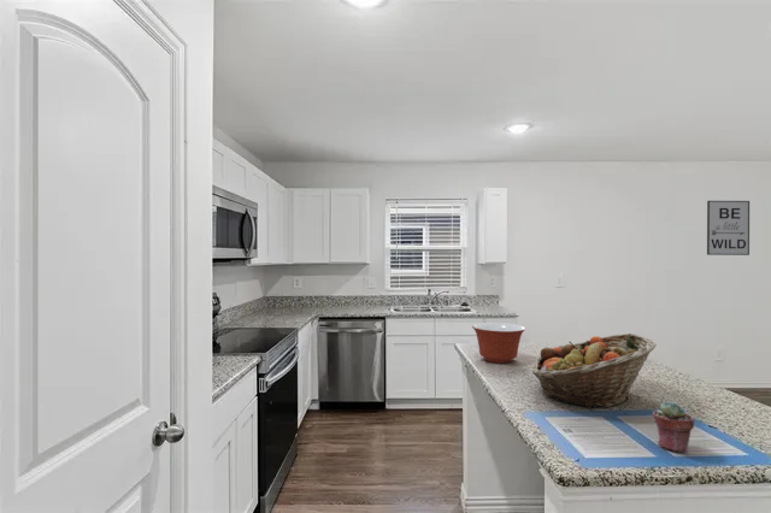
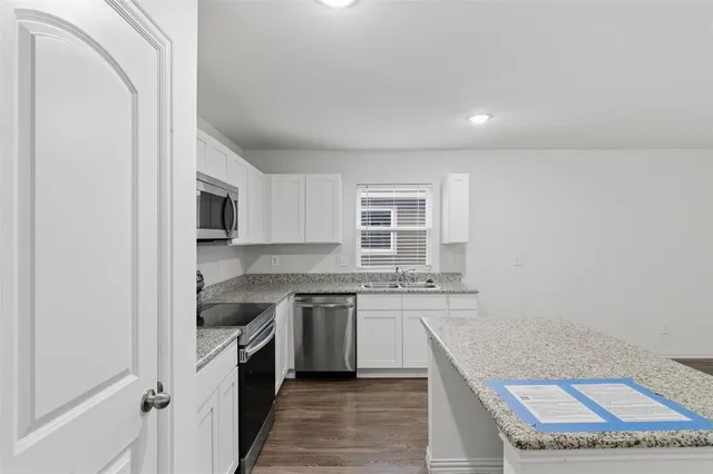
- mixing bowl [471,322,526,364]
- wall art [706,200,751,256]
- fruit basket [531,332,658,409]
- potted succulent [652,400,695,454]
